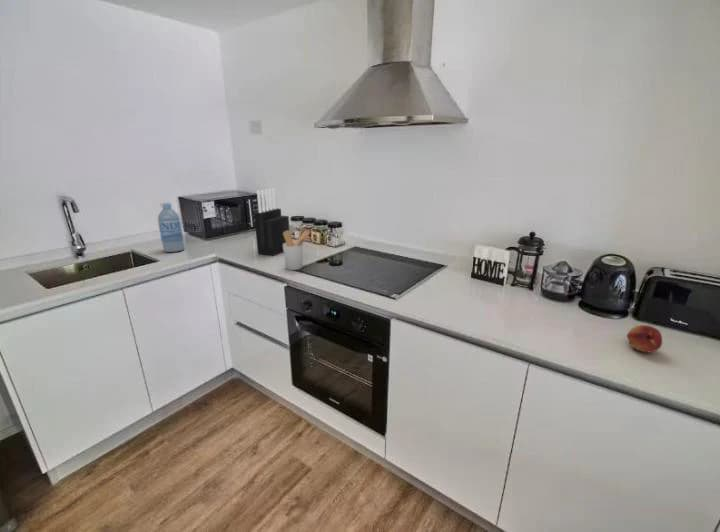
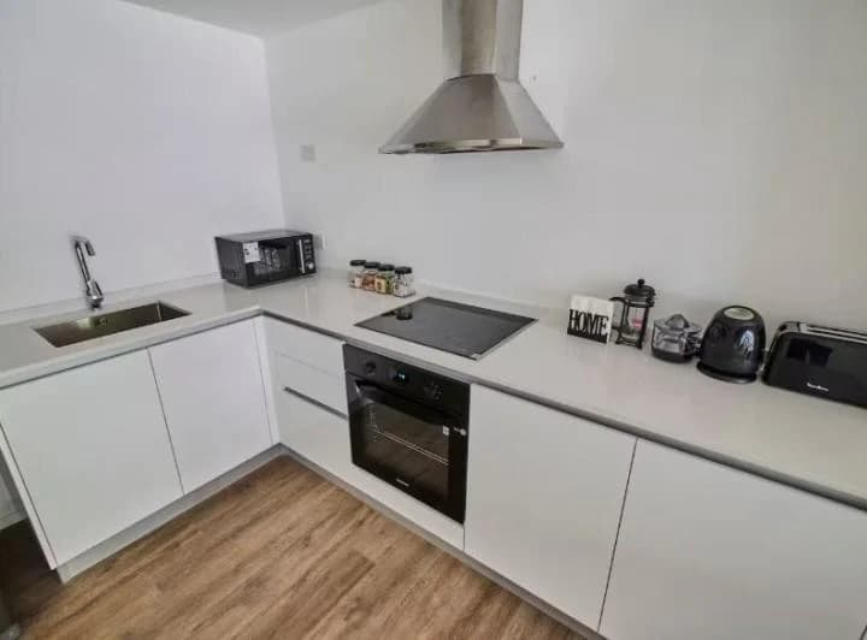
- fruit [626,324,663,353]
- water bottle [157,202,185,253]
- utensil holder [283,230,311,271]
- knife block [253,187,291,257]
